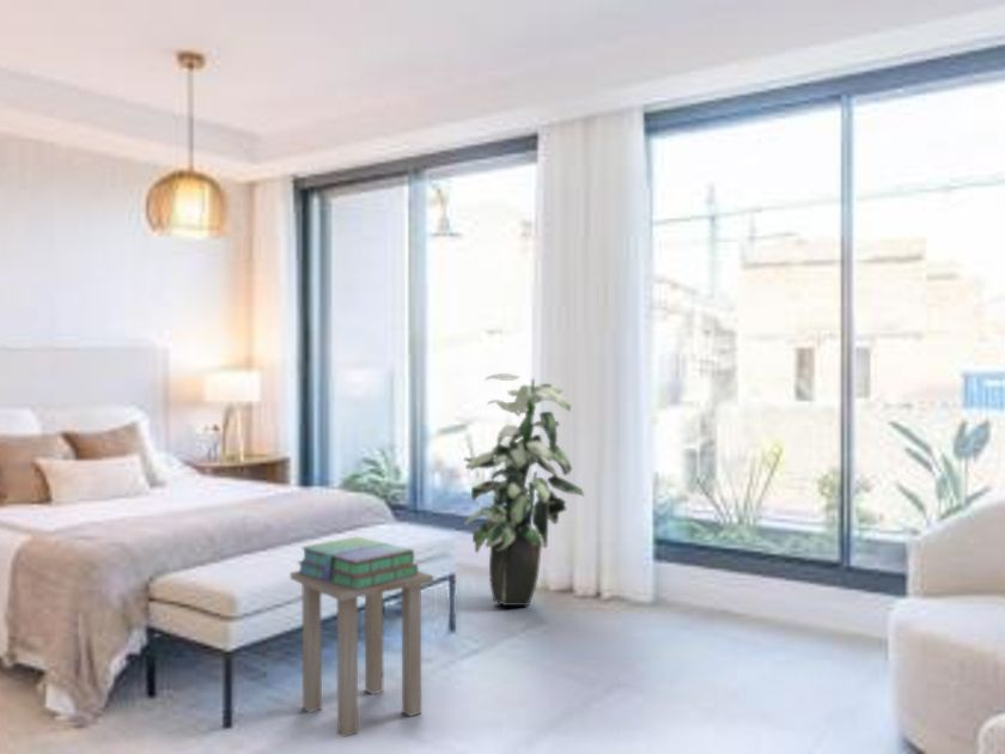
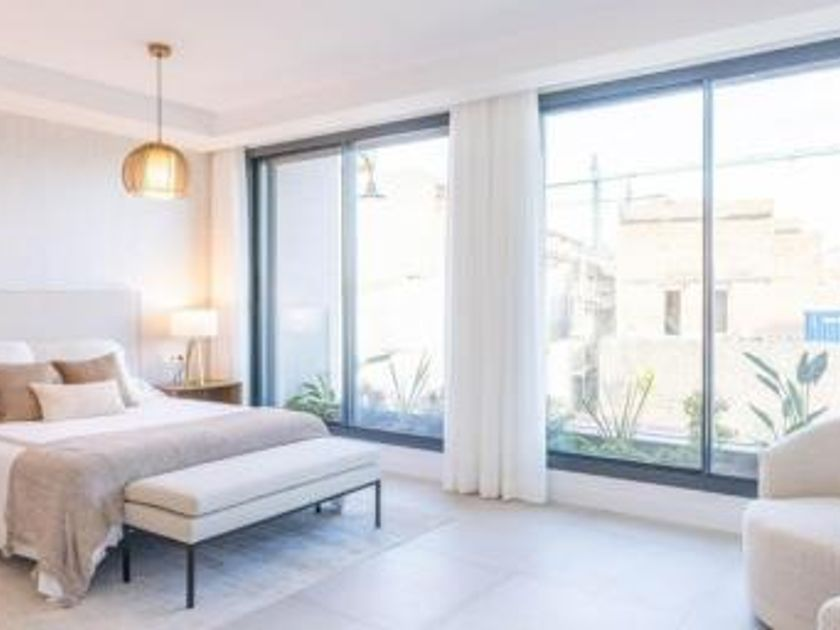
- indoor plant [462,372,585,607]
- stack of books [296,536,420,590]
- side table [290,570,434,738]
